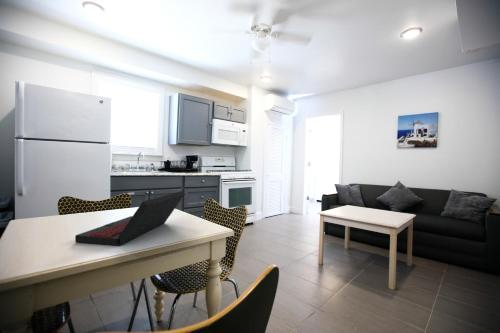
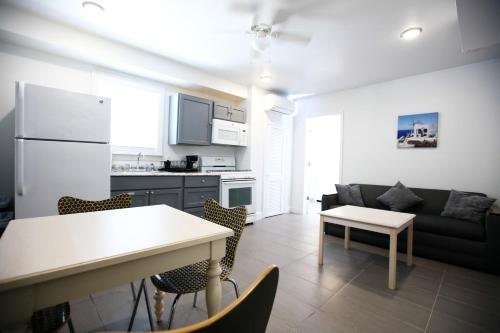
- laptop [74,190,186,247]
